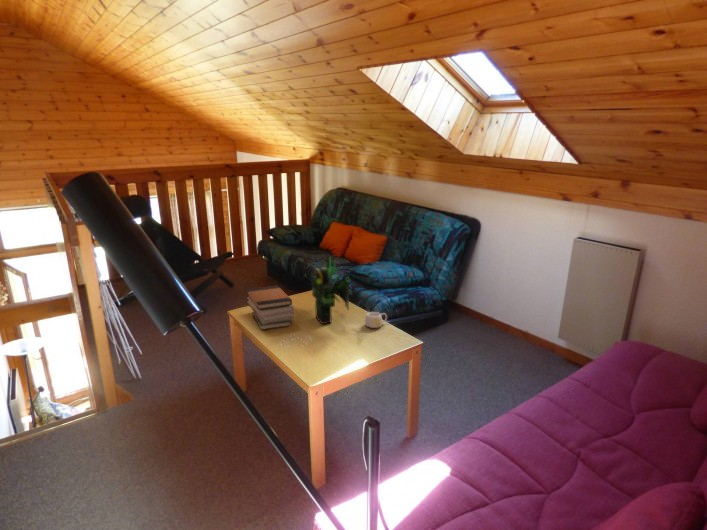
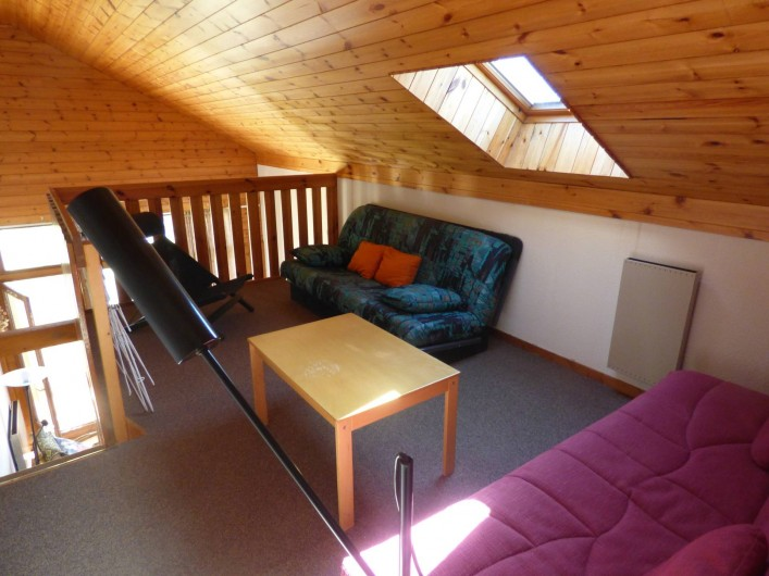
- book stack [245,284,295,331]
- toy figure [311,257,351,325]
- mug [364,311,388,329]
